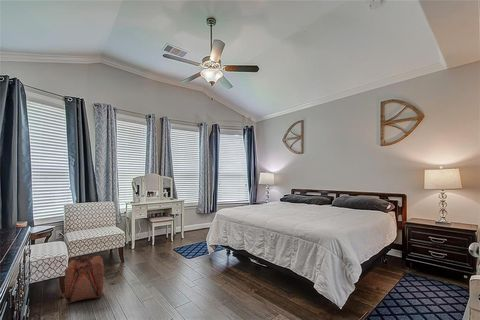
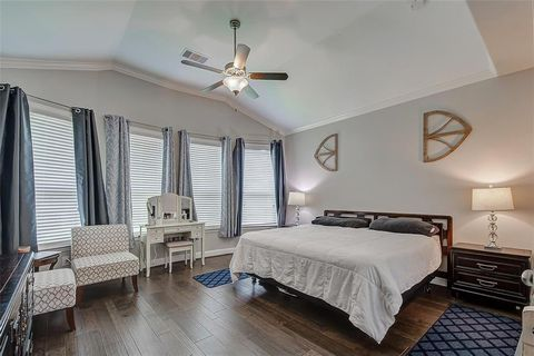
- backpack [62,255,105,305]
